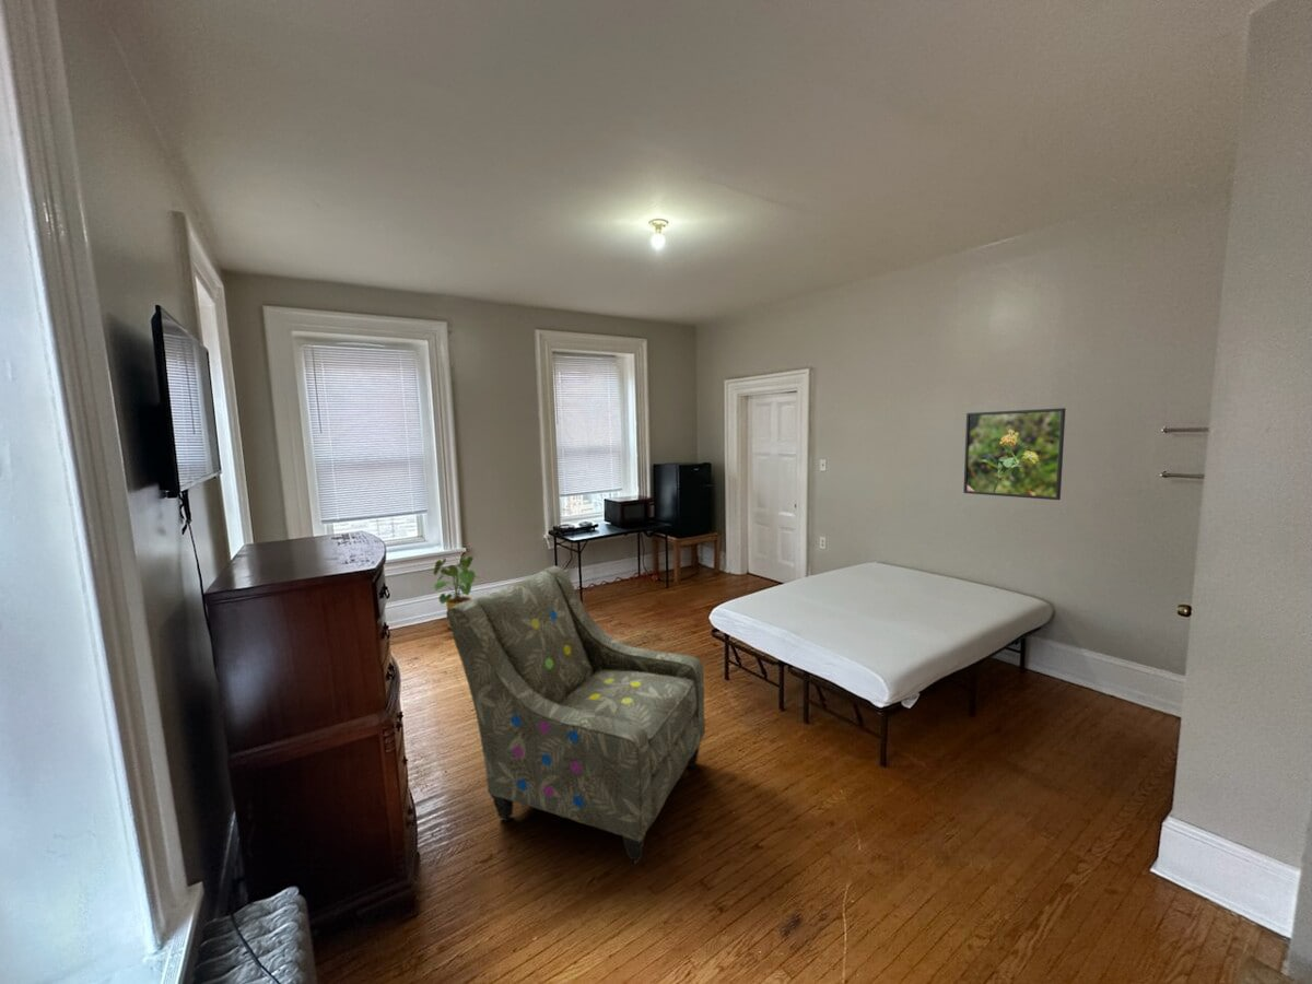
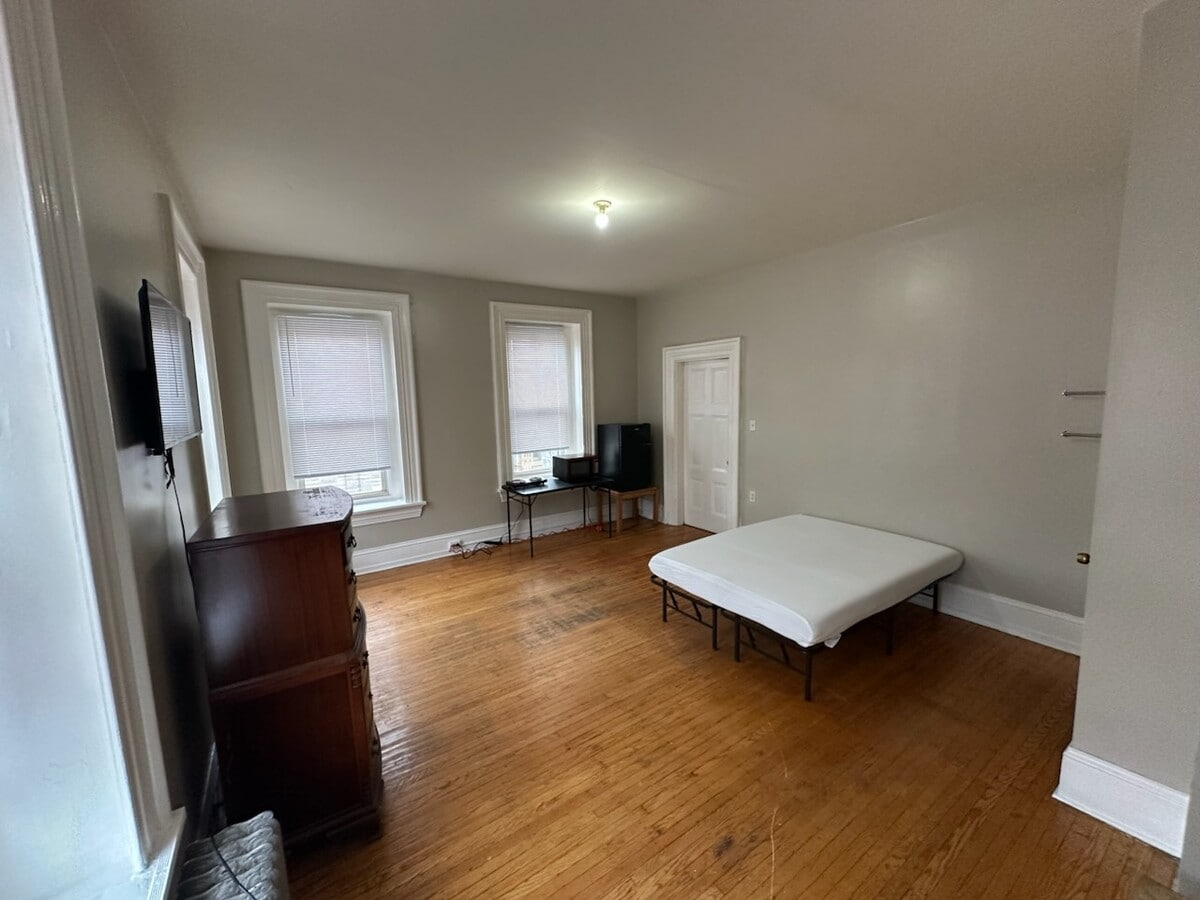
- armchair [445,565,706,865]
- house plant [432,554,484,630]
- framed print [962,407,1066,501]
